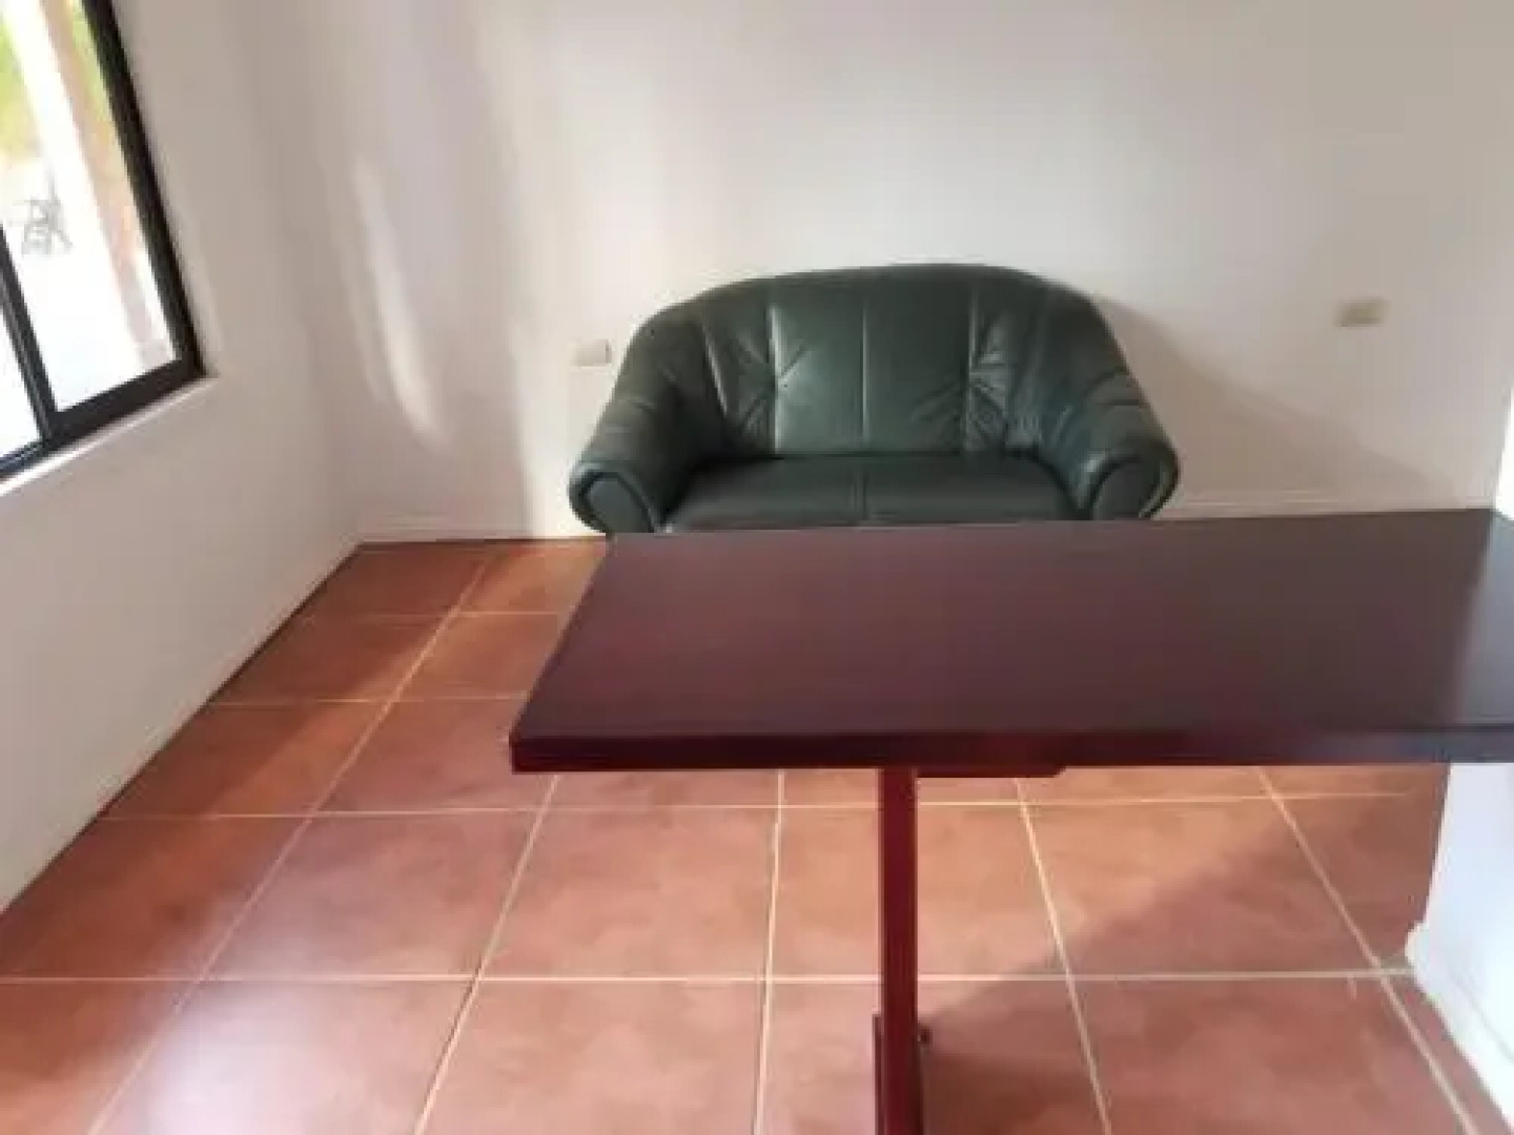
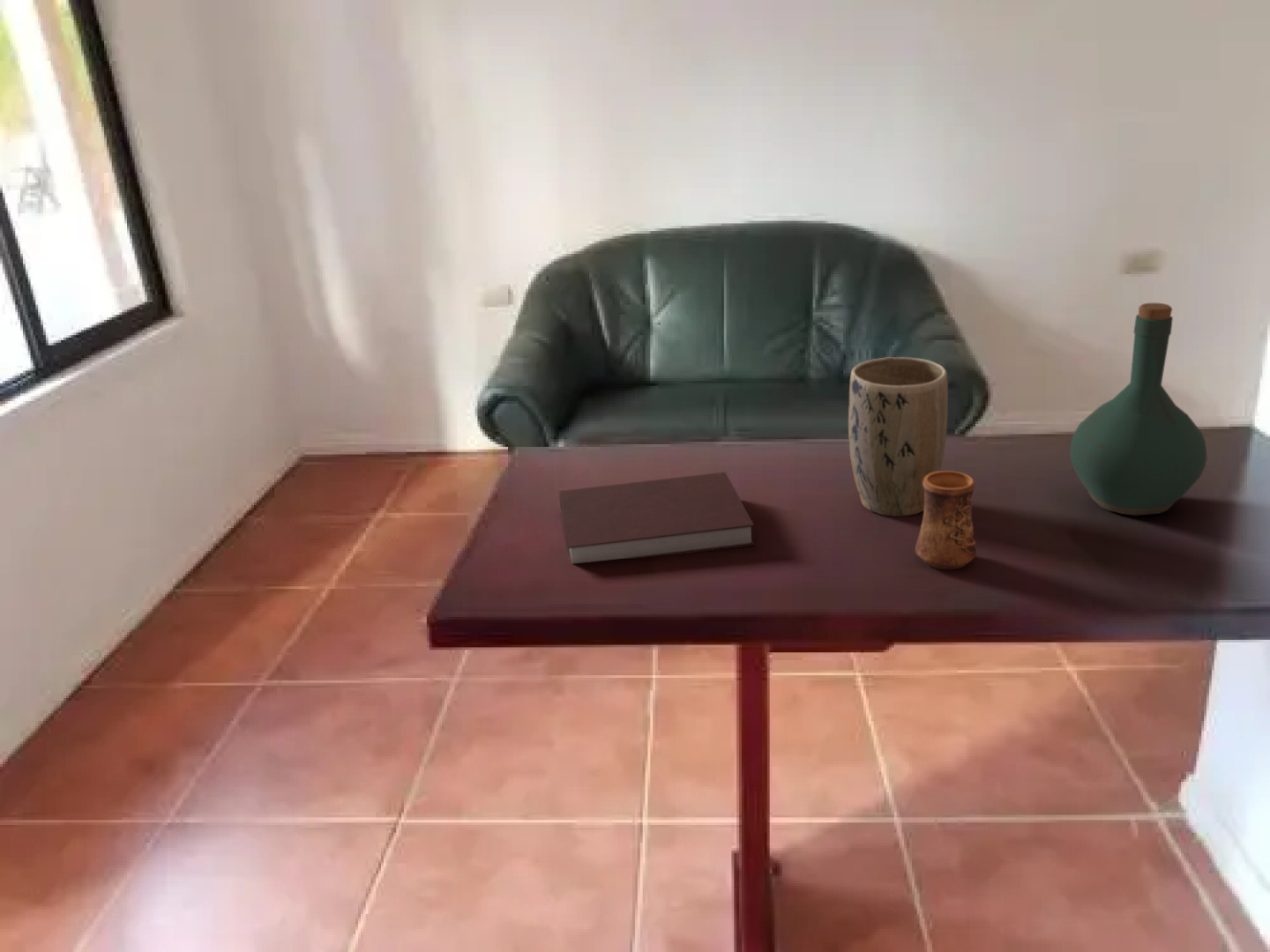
+ bottle [1070,302,1208,517]
+ plant pot [848,356,949,517]
+ notebook [558,472,756,564]
+ cup [915,470,977,570]
